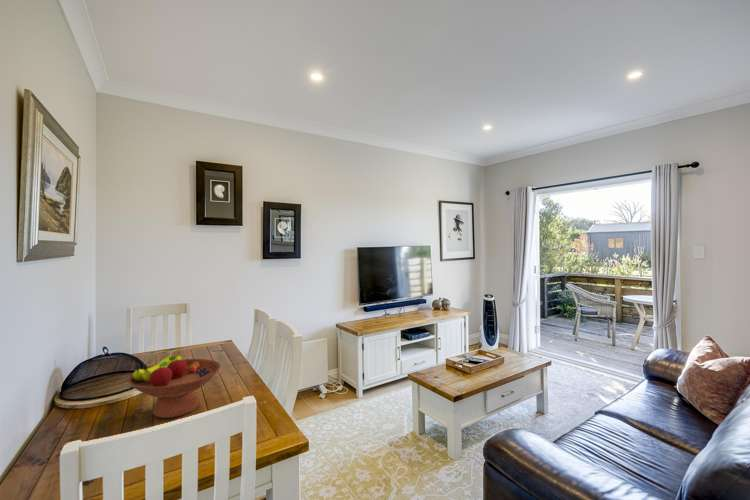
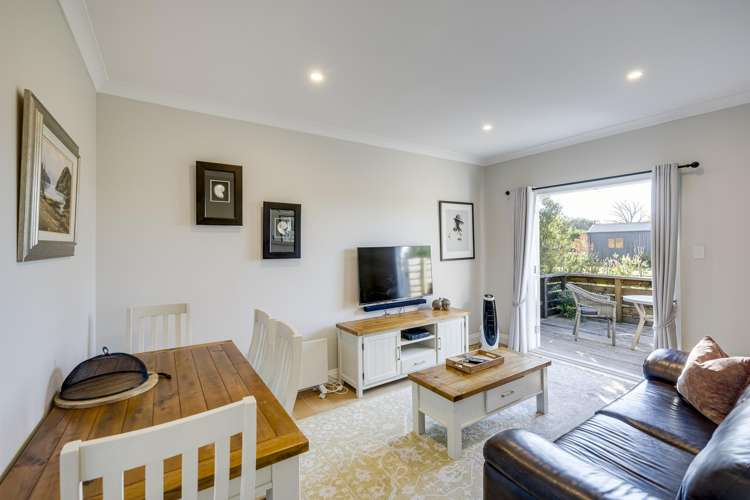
- fruit bowl [127,354,222,419]
